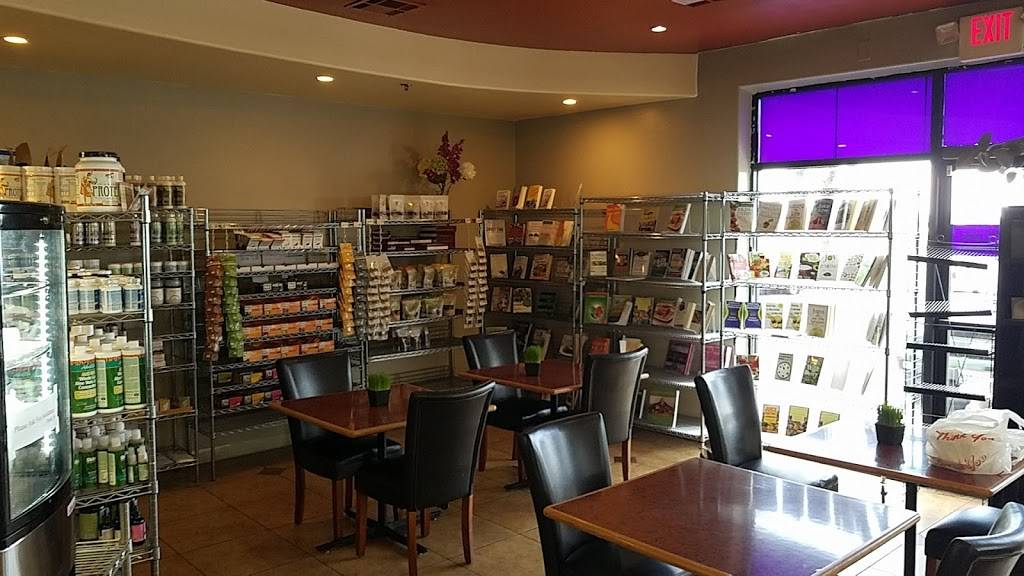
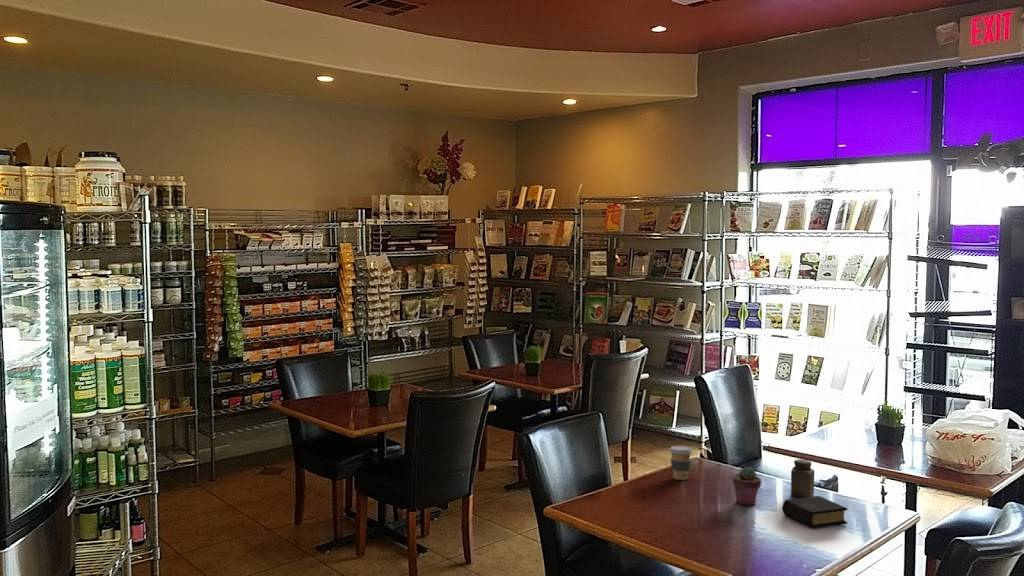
+ potted succulent [732,466,762,506]
+ book [781,495,848,529]
+ salt shaker [790,458,815,498]
+ coffee cup [668,445,693,481]
